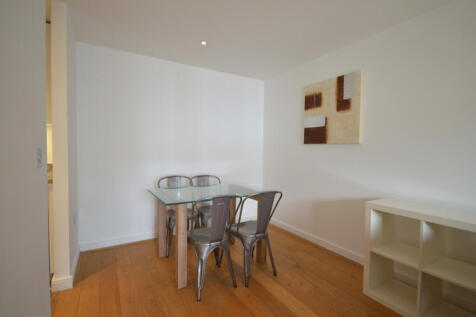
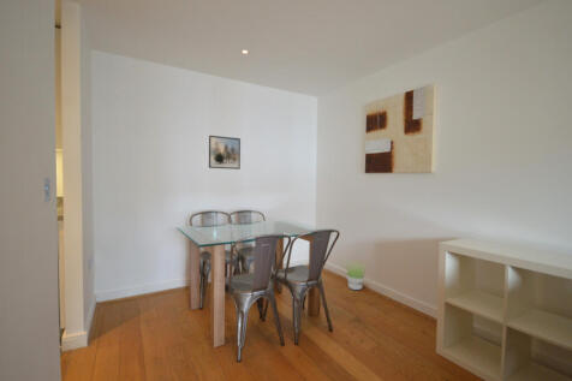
+ potted plant [340,260,368,291]
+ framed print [208,135,242,171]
